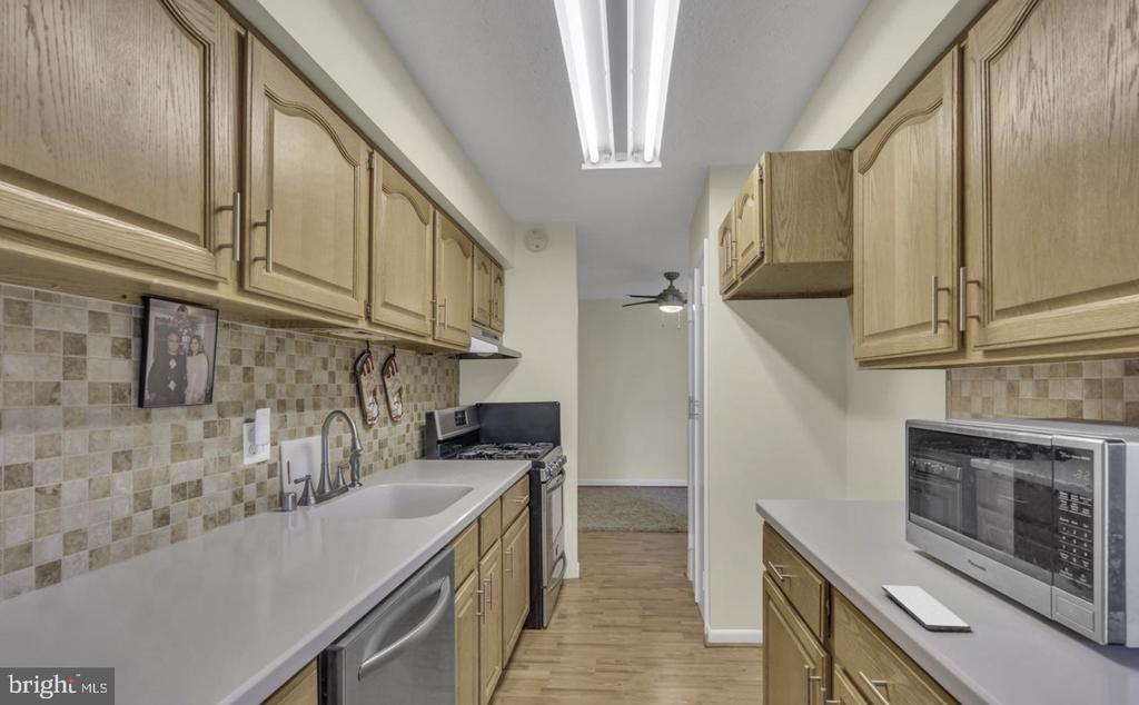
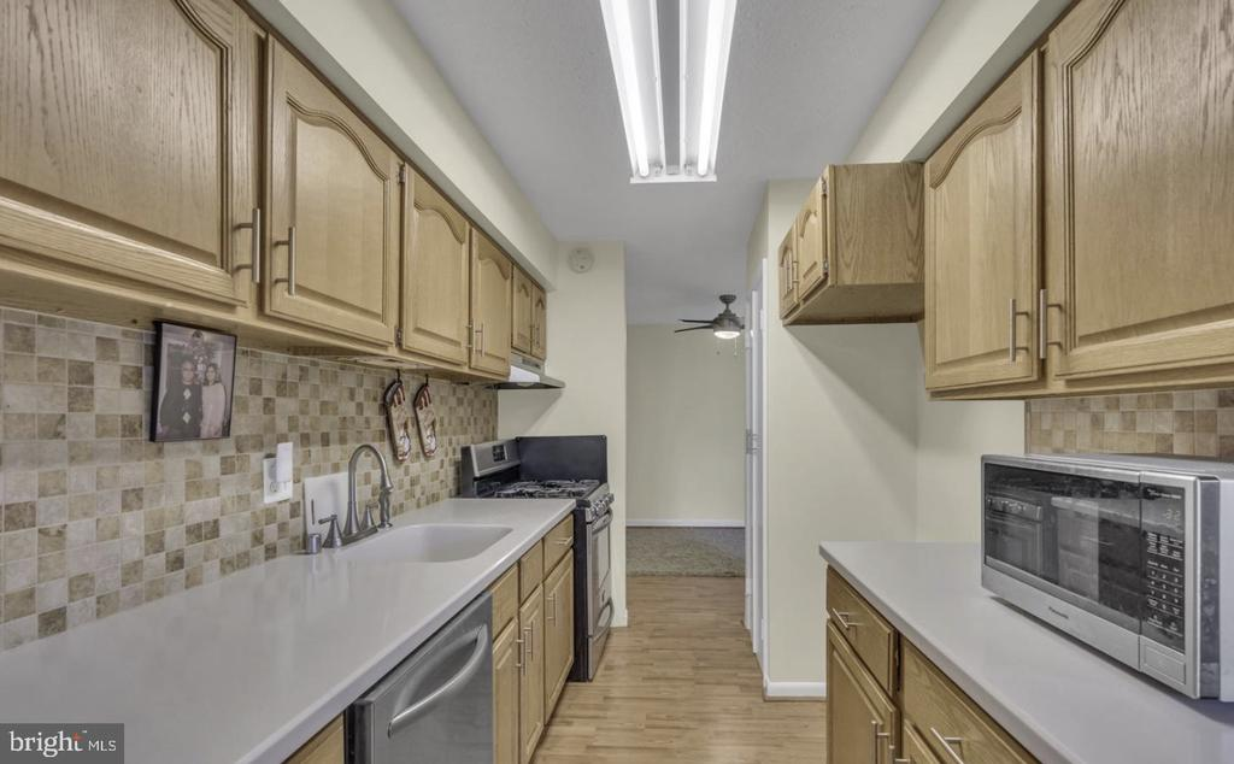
- smartphone [880,584,972,633]
